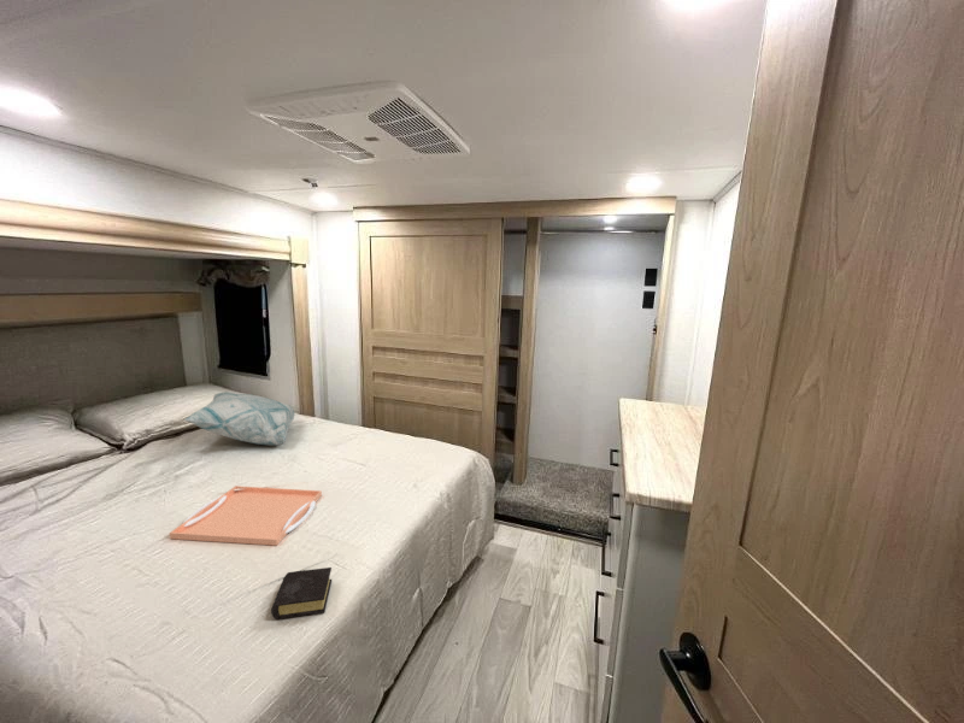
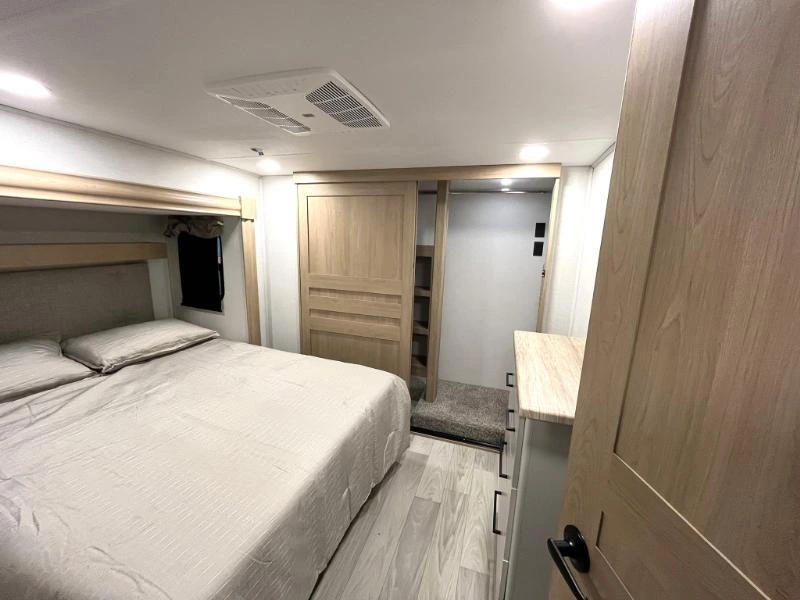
- book [270,566,333,621]
- decorative pillow [182,390,296,446]
- serving tray [169,484,323,547]
